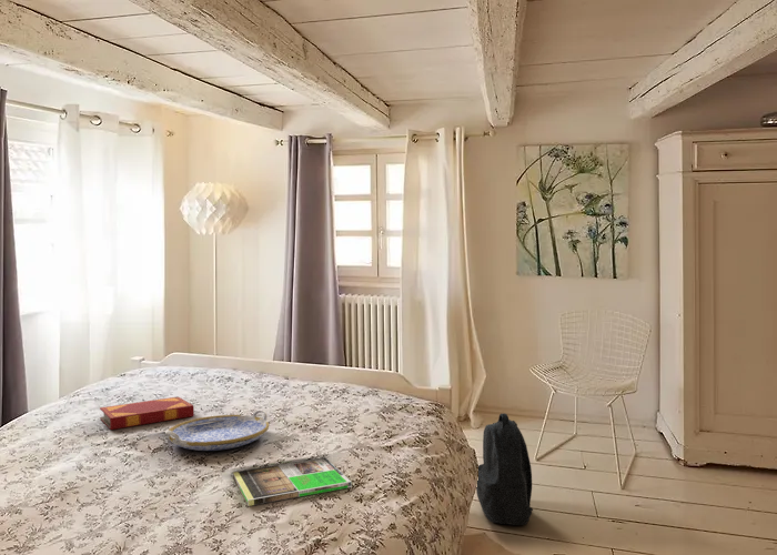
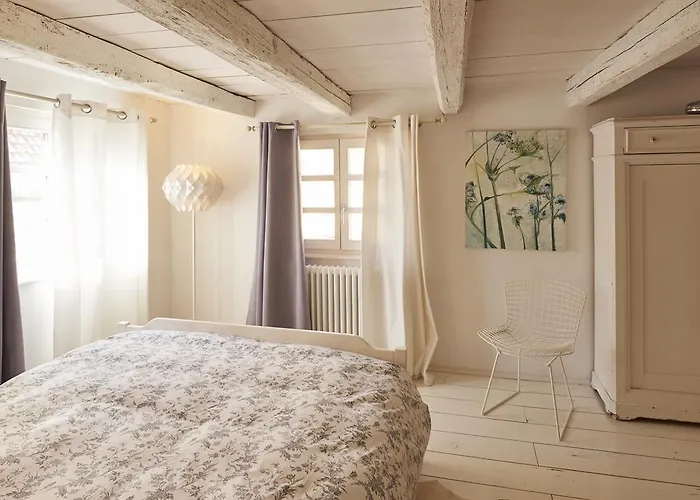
- serving tray [164,408,271,452]
- backpack [475,412,534,526]
- hardback book [99,396,195,431]
- magazine [231,456,353,507]
